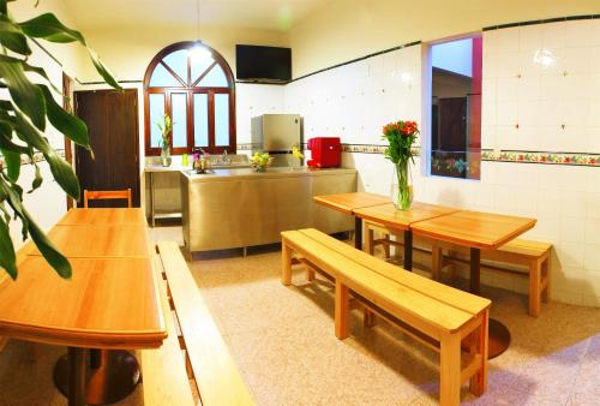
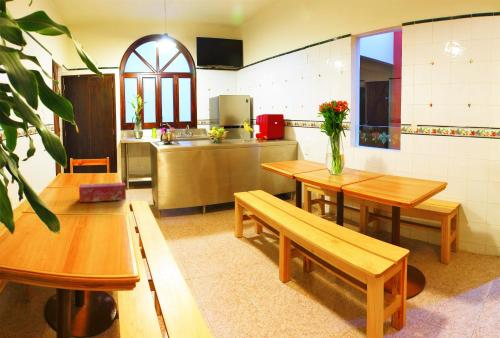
+ tissue box [78,181,127,203]
